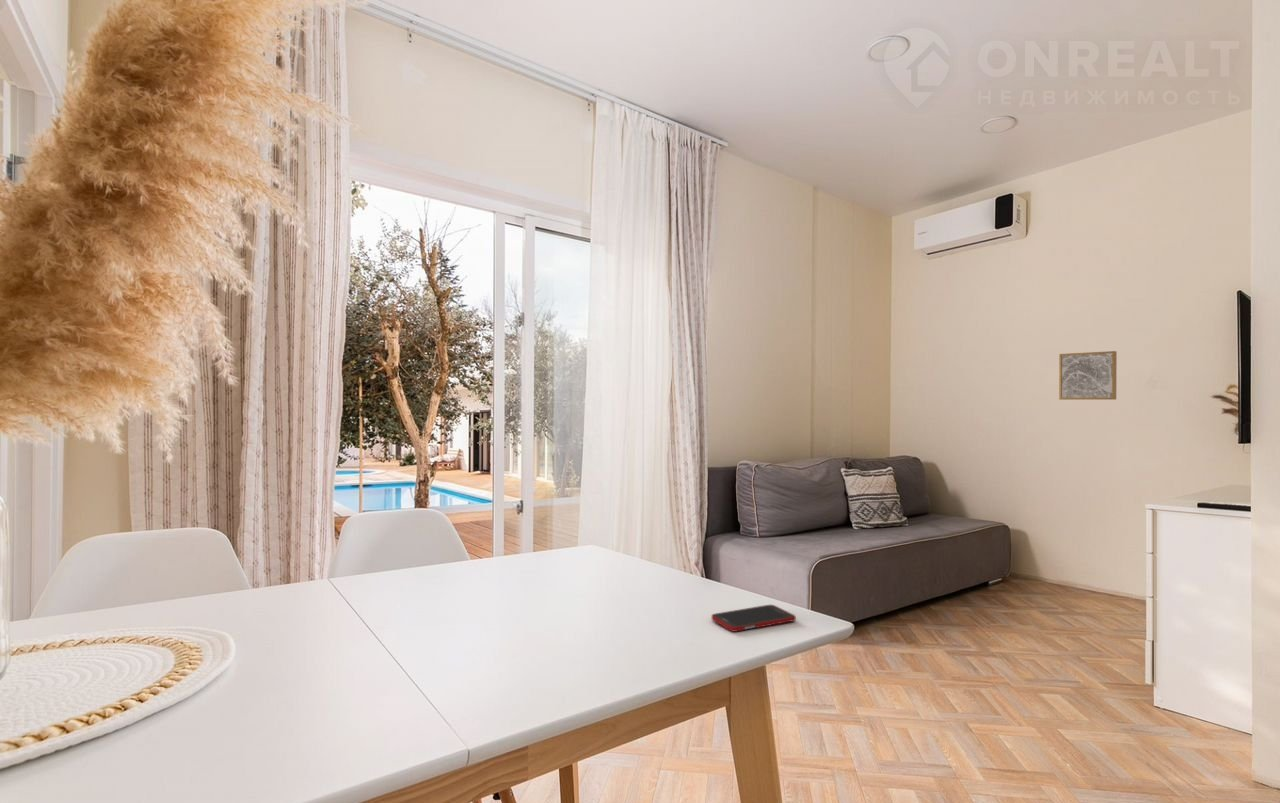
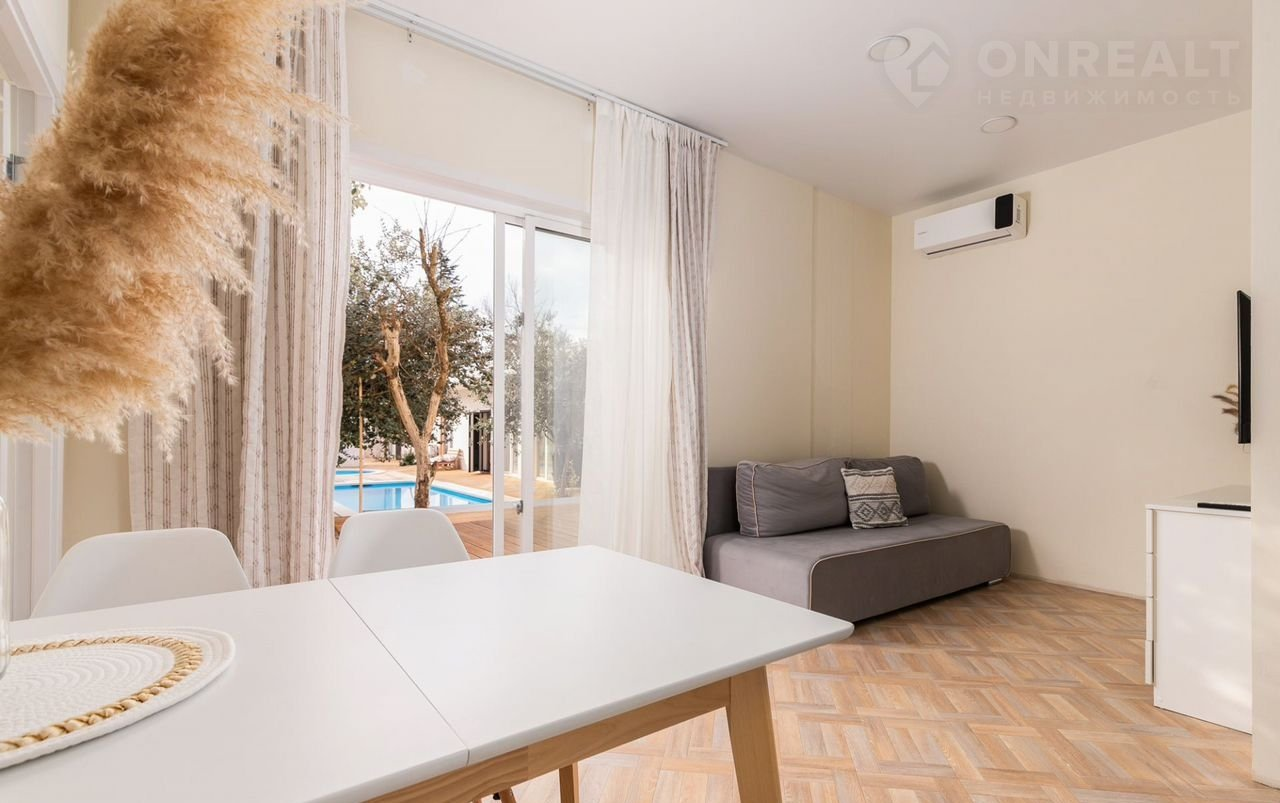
- cell phone [711,604,797,633]
- wall art [1058,350,1118,401]
